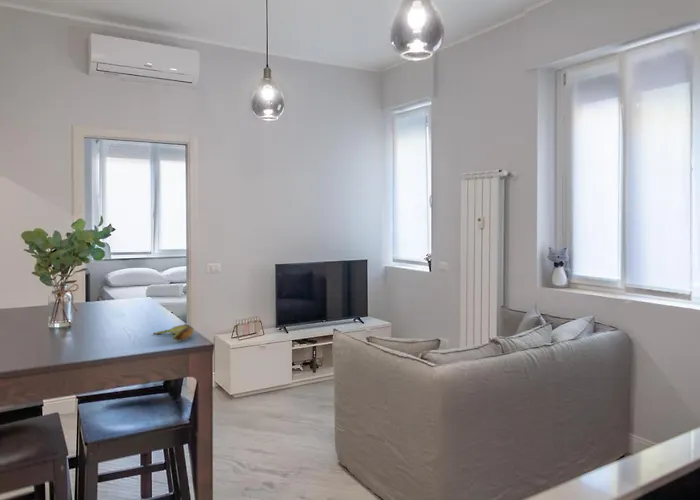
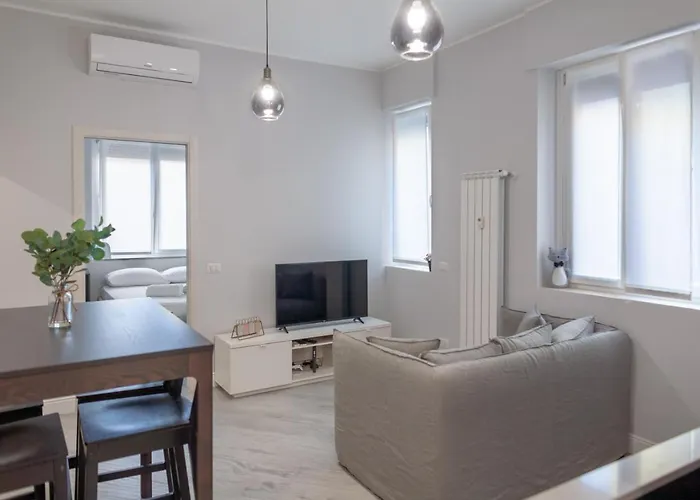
- banana [153,323,195,342]
